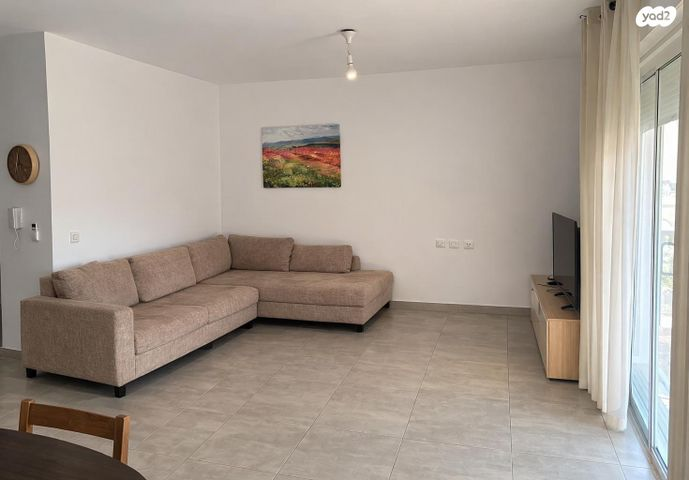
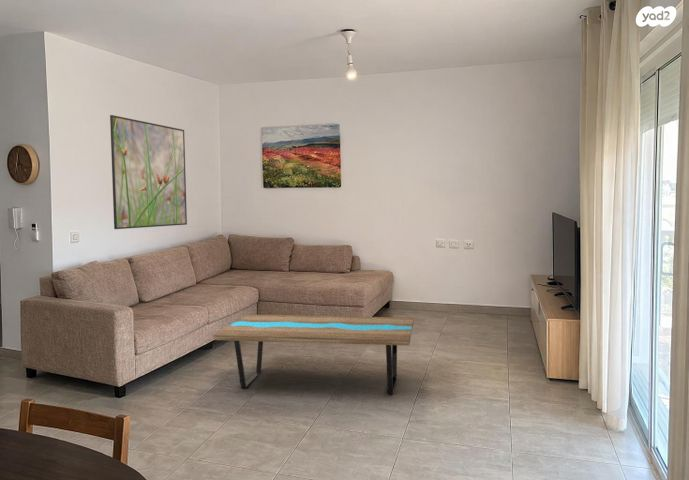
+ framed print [109,114,188,230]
+ coffee table [213,313,415,395]
